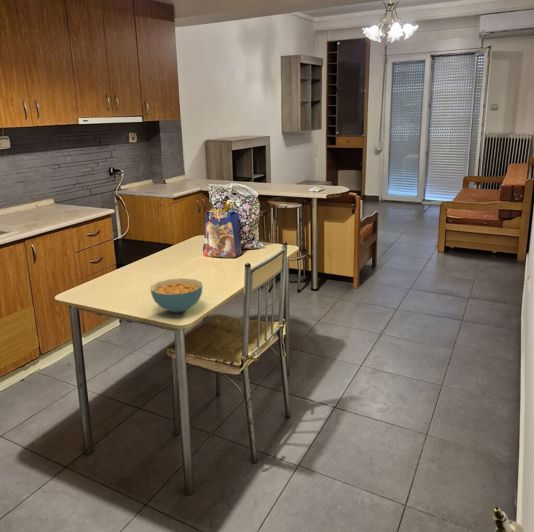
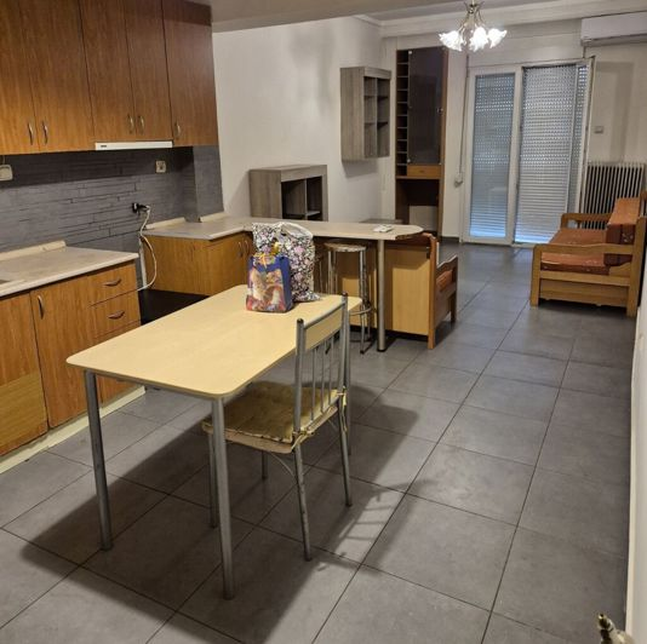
- cereal bowl [150,277,203,314]
